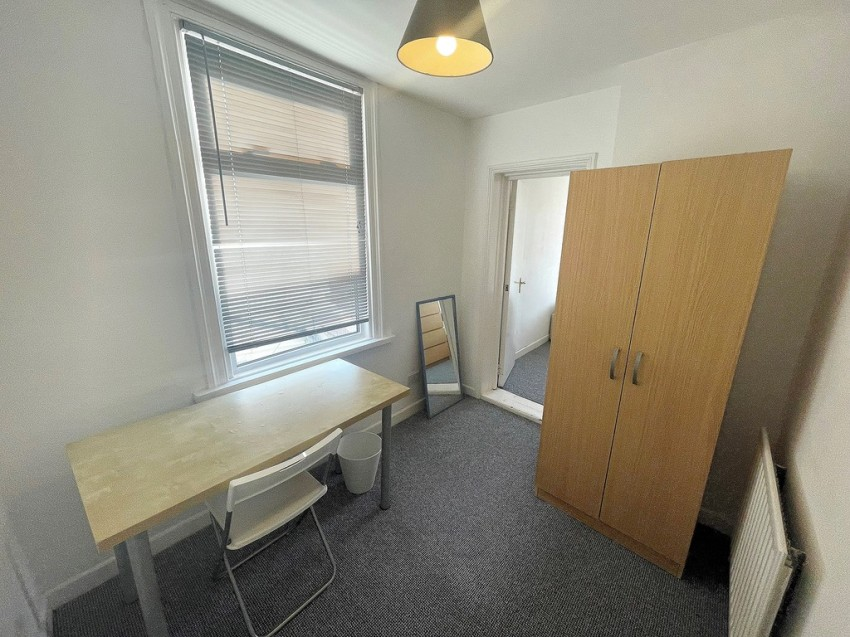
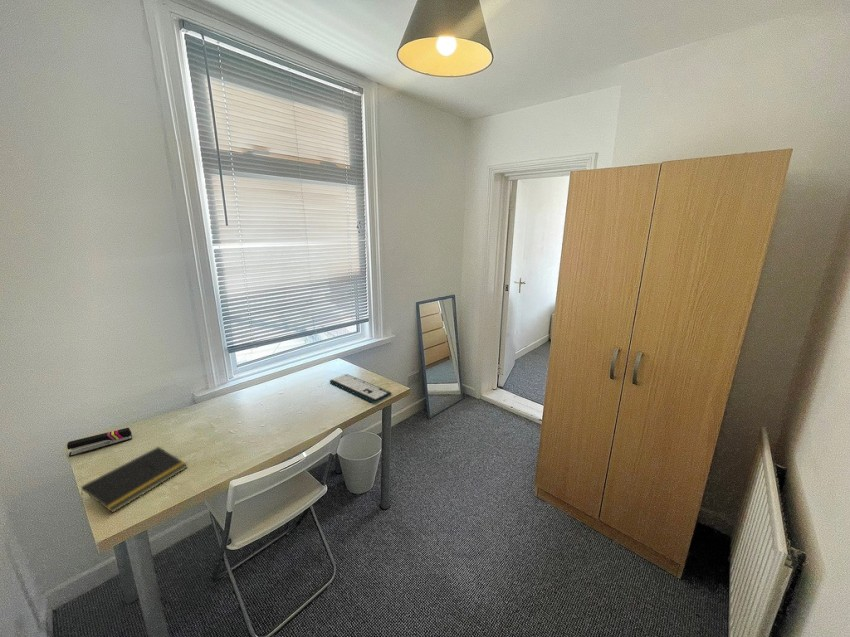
+ stapler [66,427,133,458]
+ notepad [80,446,188,514]
+ keyboard [329,373,393,404]
